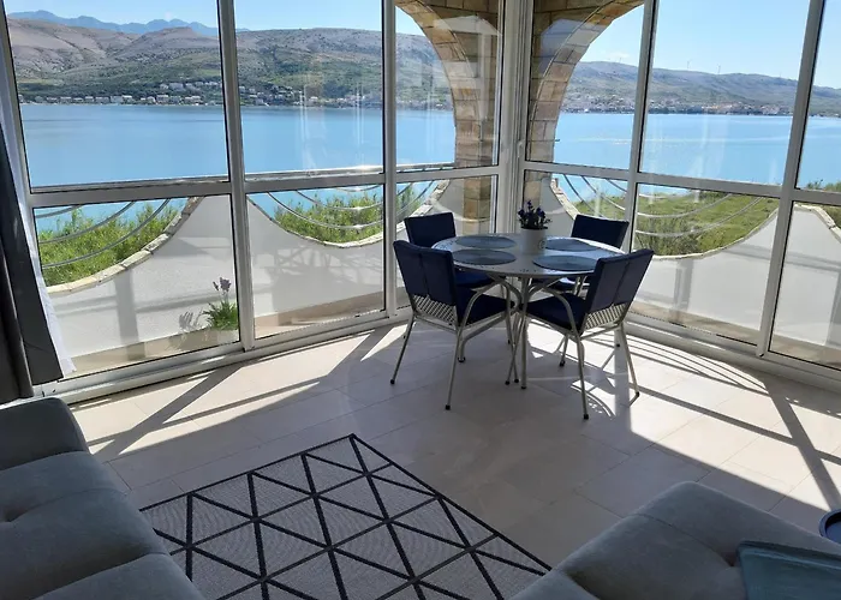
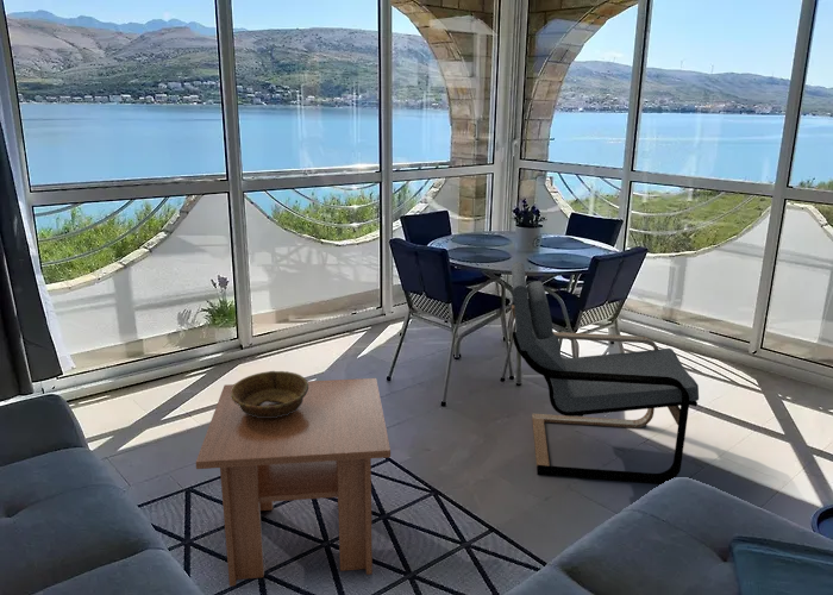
+ armchair [511,261,700,484]
+ coffee table [194,377,392,588]
+ decorative bowl [231,370,308,418]
